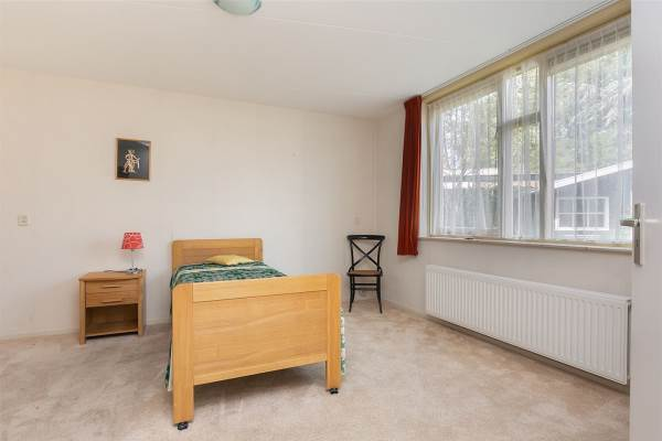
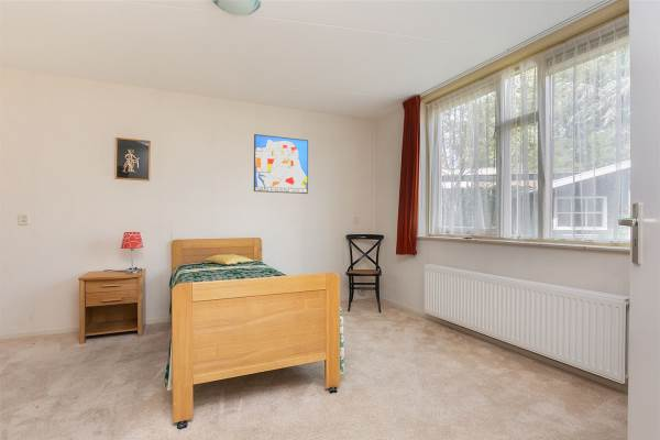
+ wall art [253,133,309,195]
